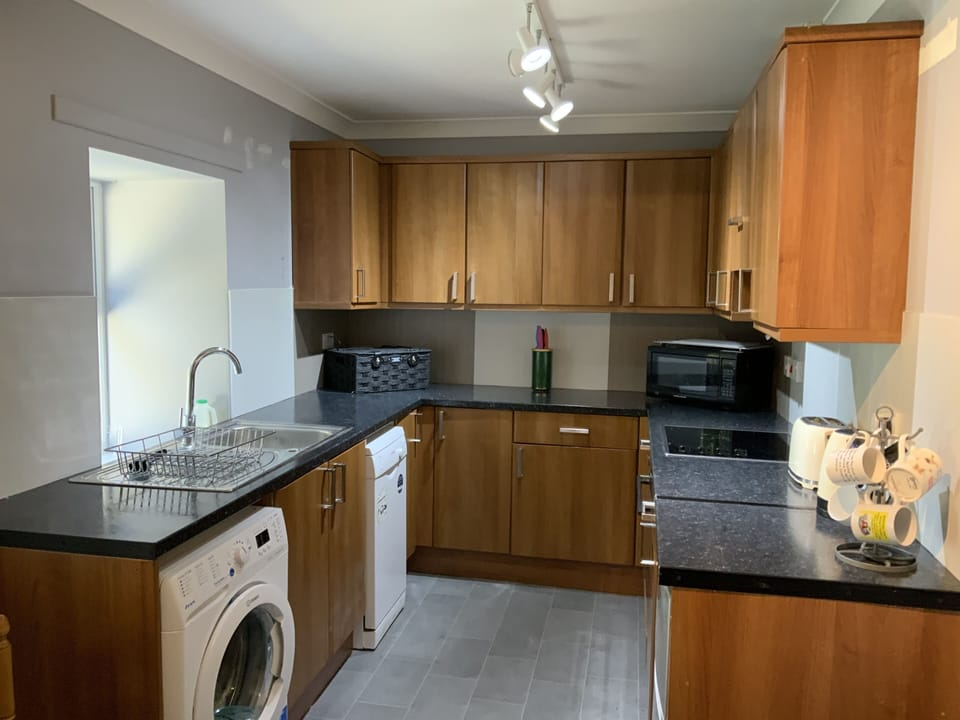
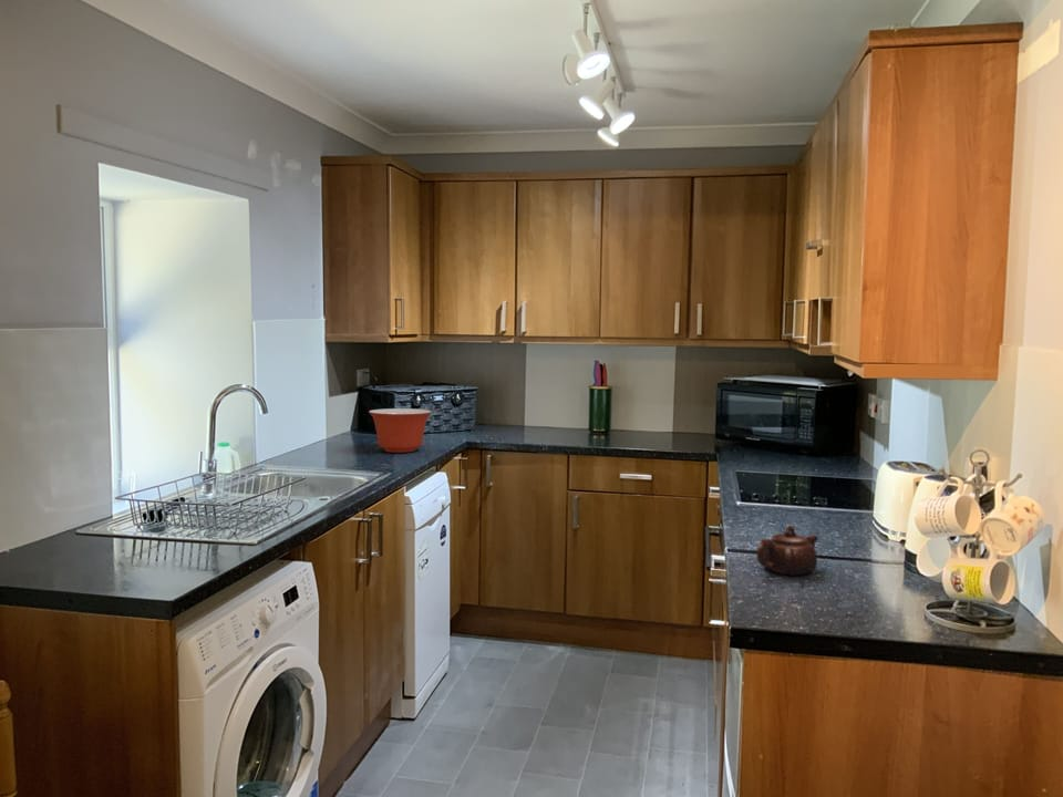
+ teapot [755,525,819,577]
+ mixing bowl [368,407,433,454]
